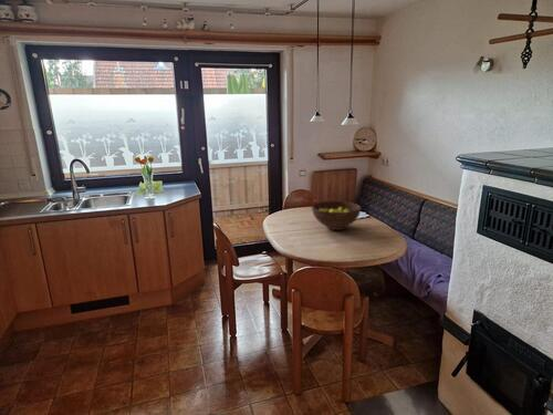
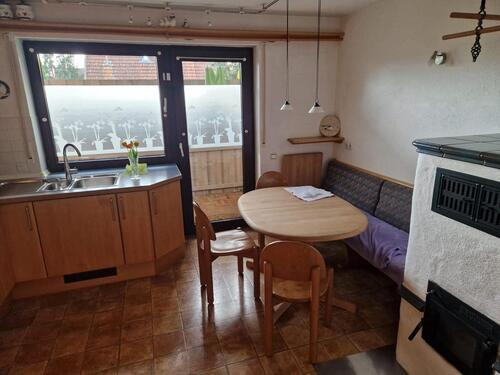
- fruit bowl [311,200,362,231]
